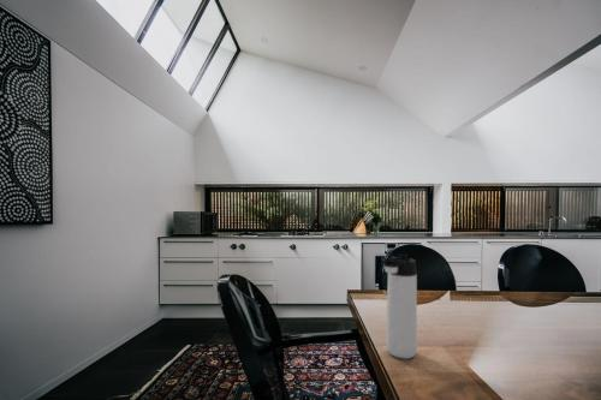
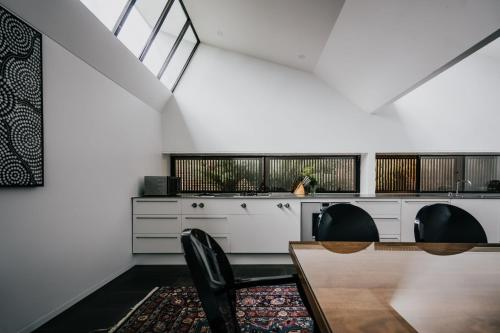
- thermos bottle [380,252,418,360]
